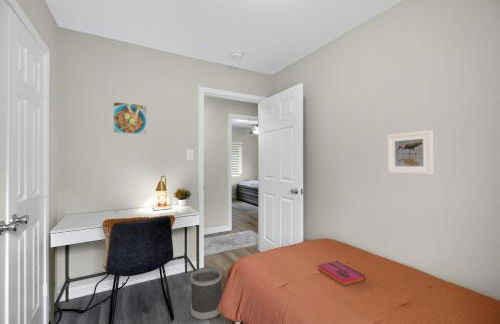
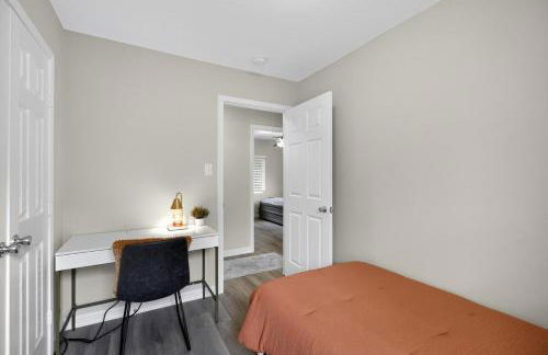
- hardback book [317,260,366,287]
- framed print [386,129,435,176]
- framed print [112,101,148,136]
- wastebasket [190,267,223,321]
